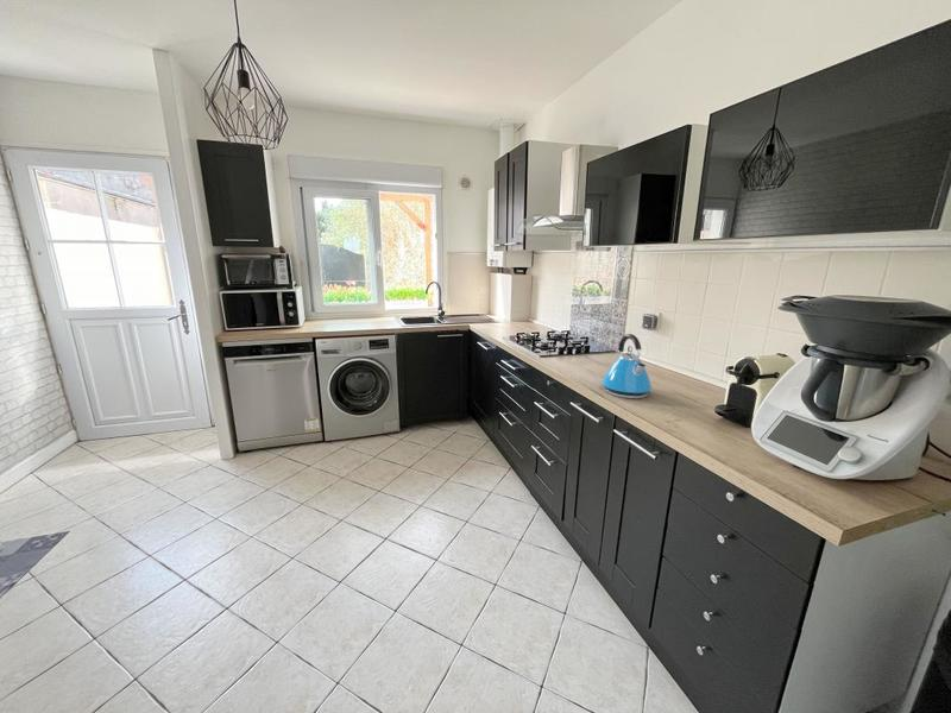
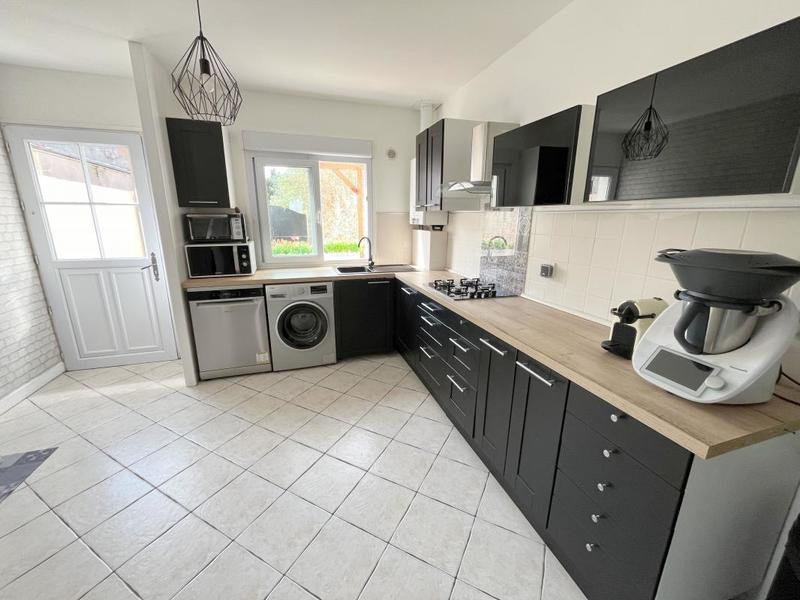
- kettle [600,333,653,399]
